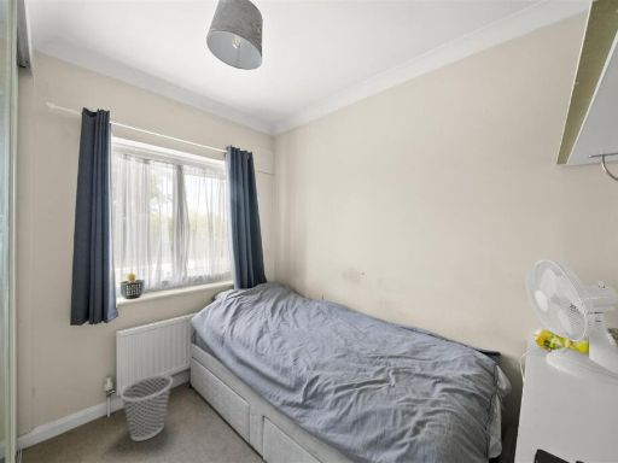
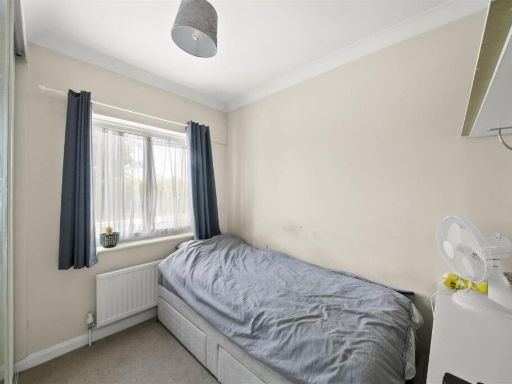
- wastebasket [119,374,174,443]
